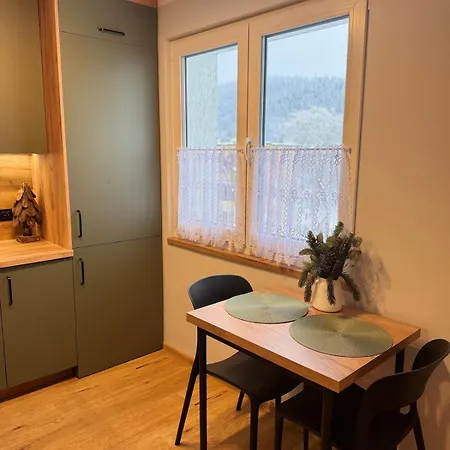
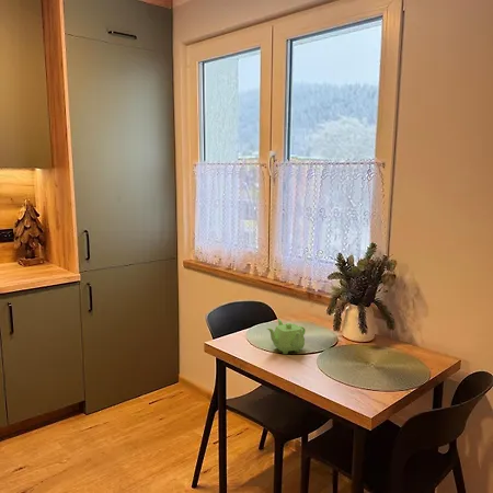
+ teapot [266,318,307,355]
